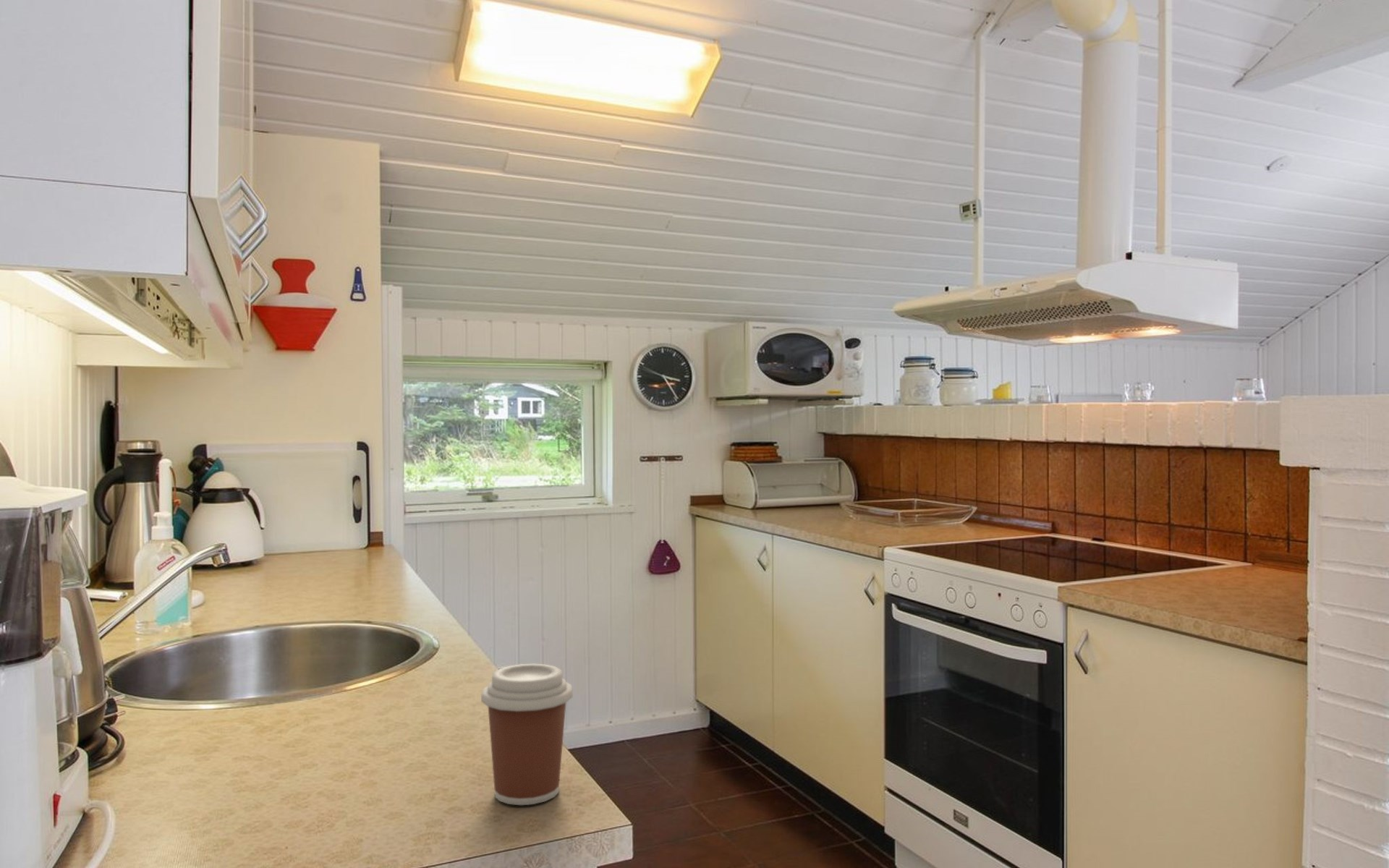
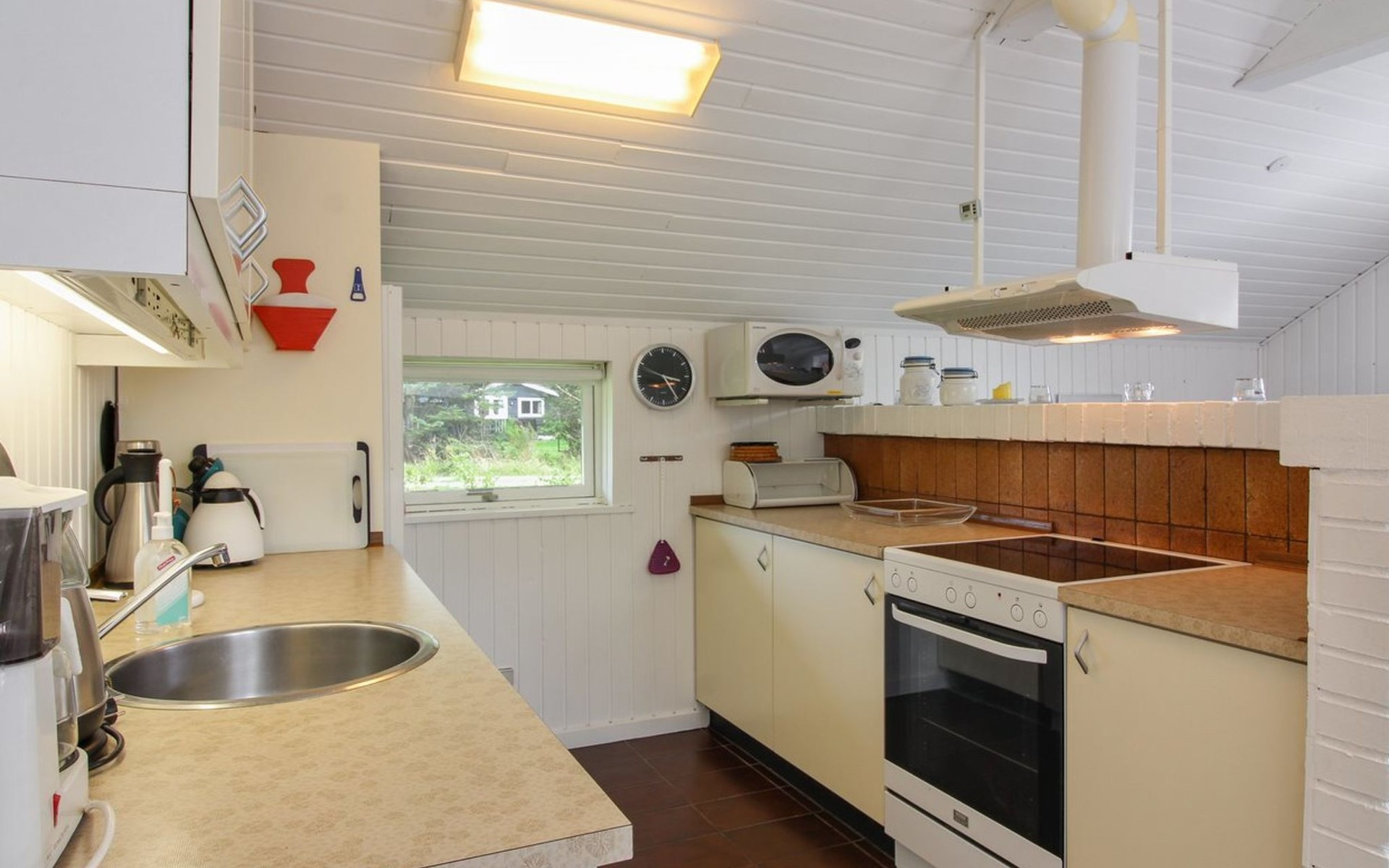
- coffee cup [480,663,574,806]
